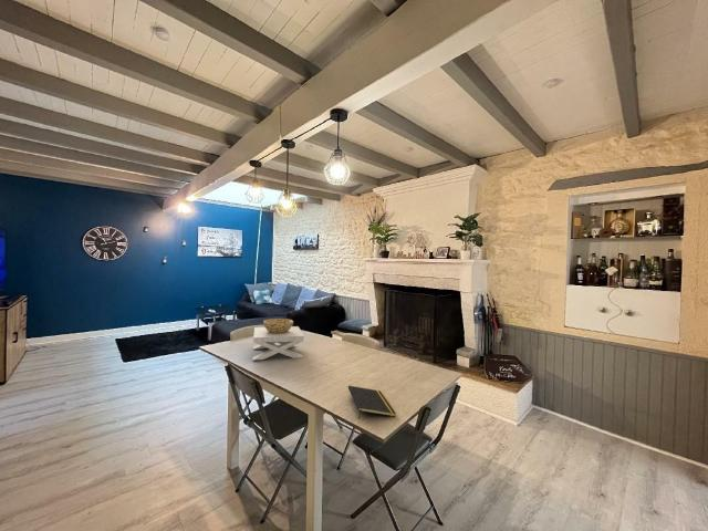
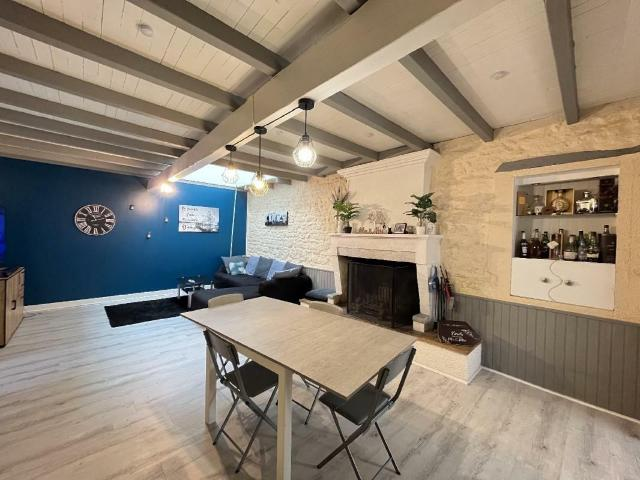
- decorative bowl [252,317,305,361]
- notepad [347,385,397,420]
